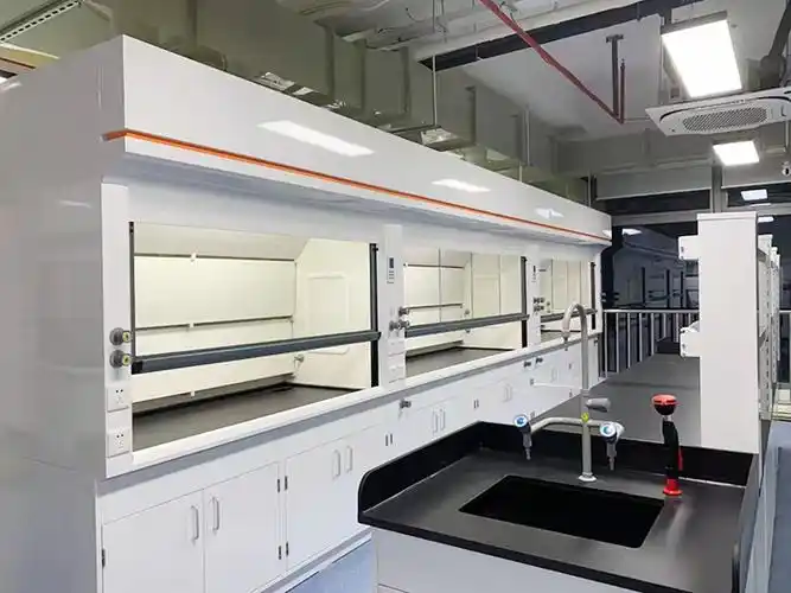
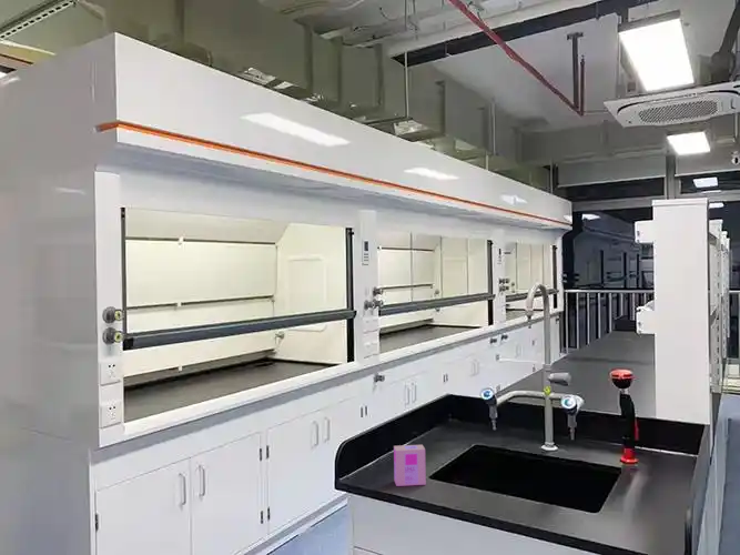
+ dish soap box [393,444,427,487]
